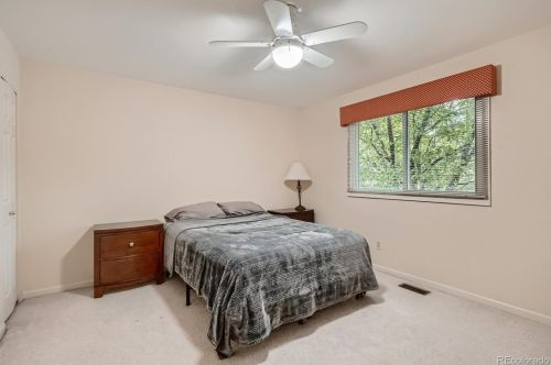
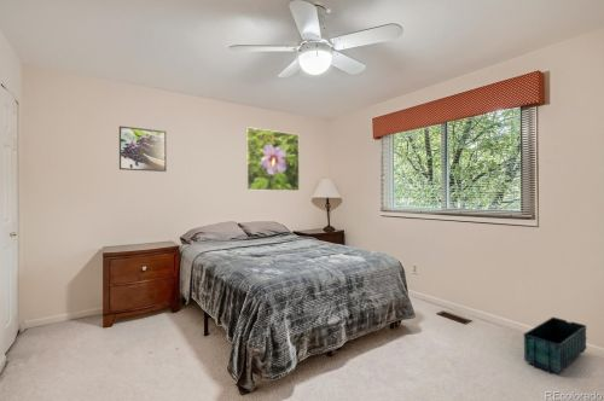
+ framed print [245,126,301,192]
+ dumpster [522,316,588,374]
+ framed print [118,124,168,173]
